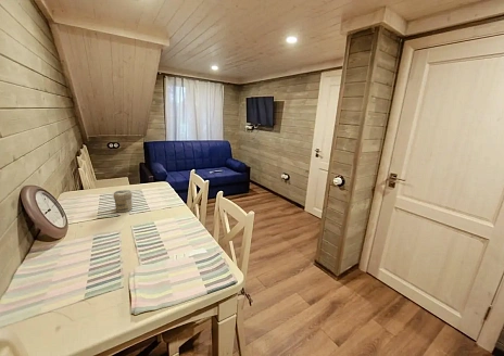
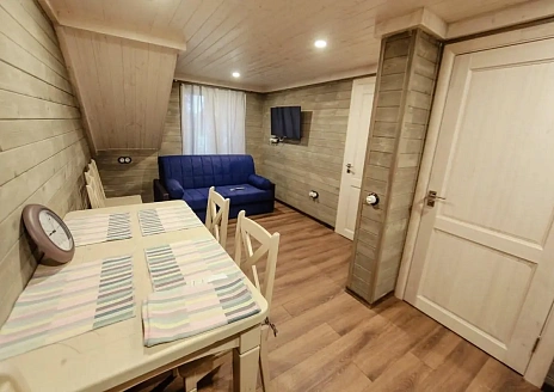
- jar [113,189,134,213]
